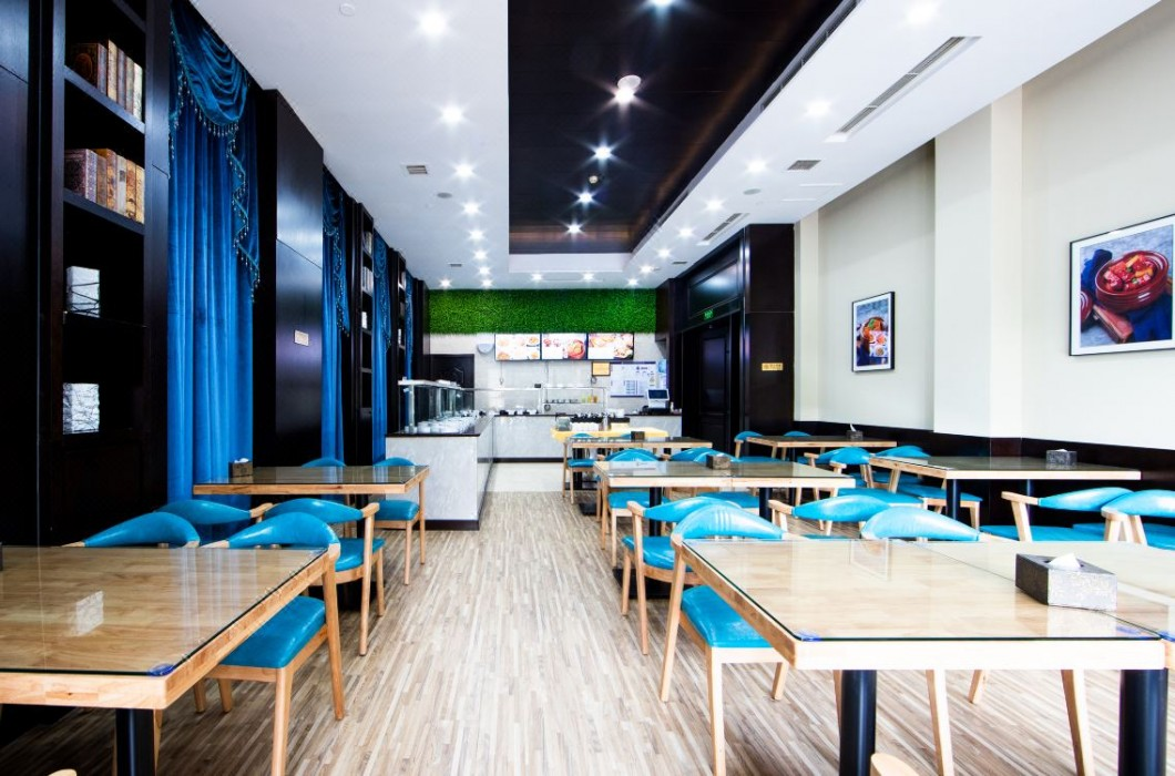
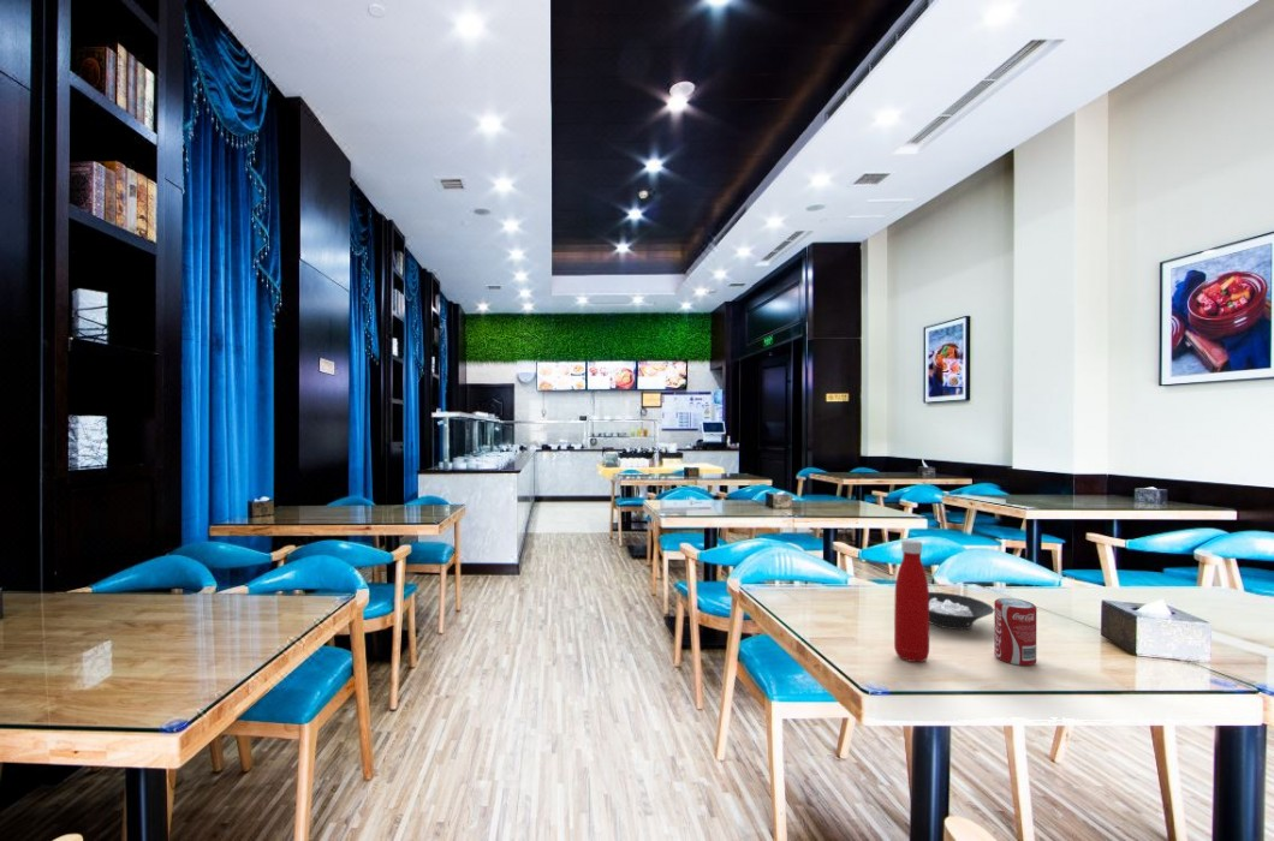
+ beverage can [993,597,1037,667]
+ bottle [893,538,930,663]
+ cereal bowl [929,591,994,631]
